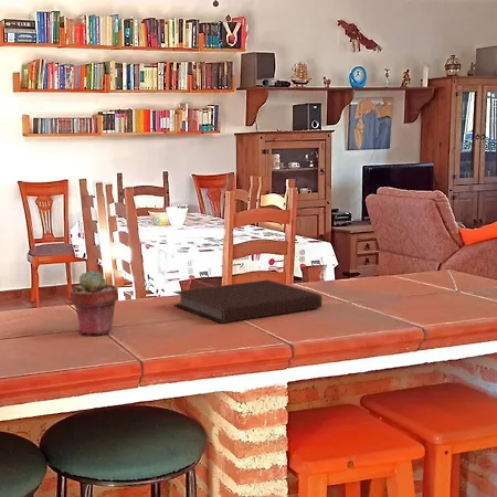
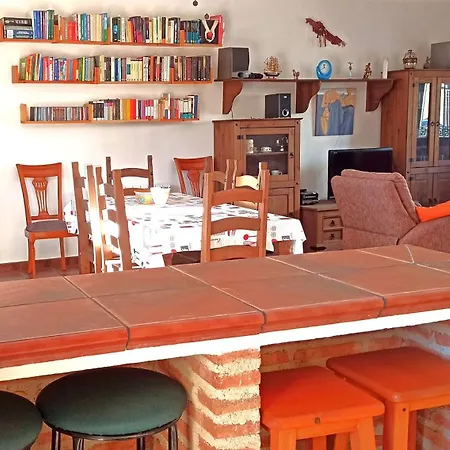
- potted succulent [68,269,119,336]
- notebook [172,278,322,324]
